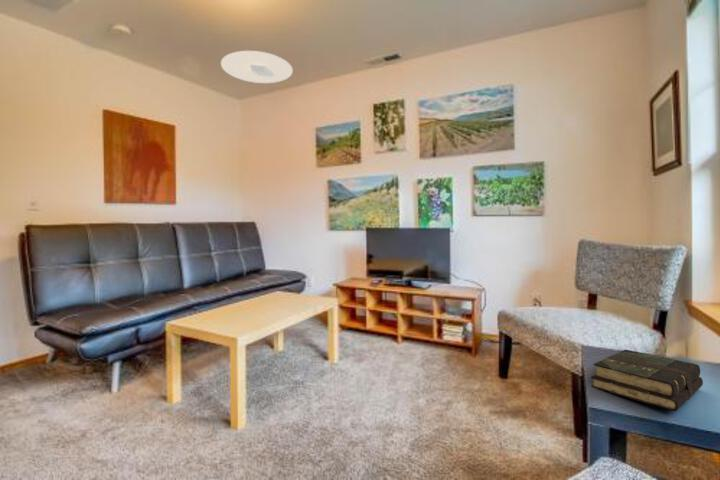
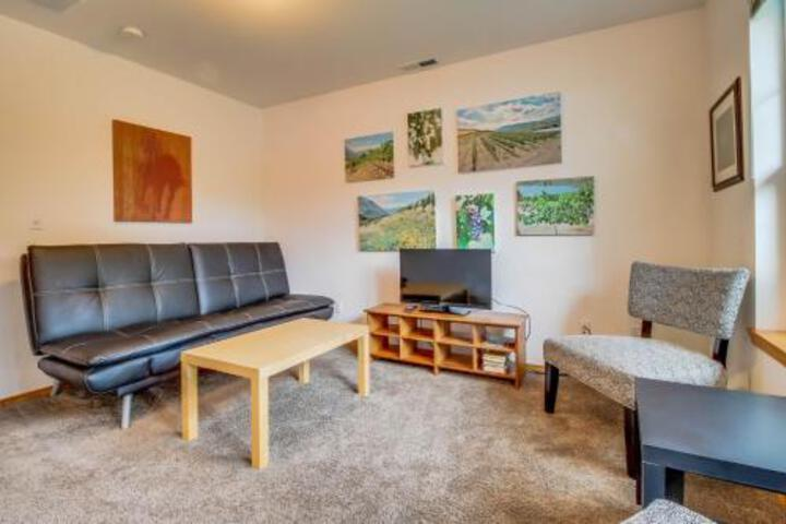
- ceiling light [220,50,294,84]
- book [590,349,704,412]
